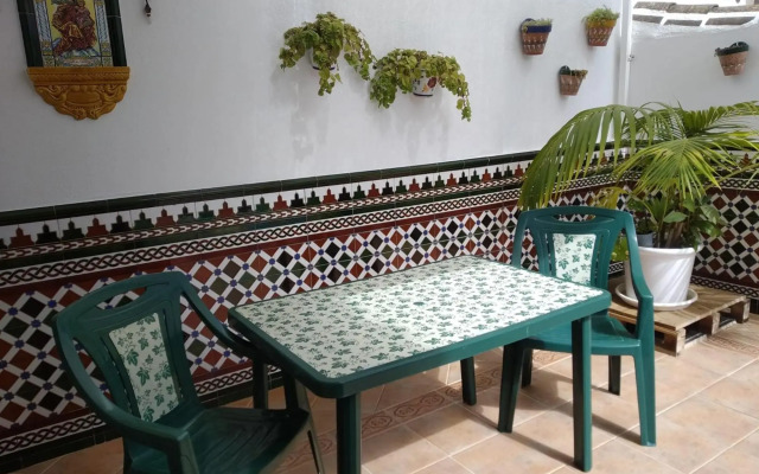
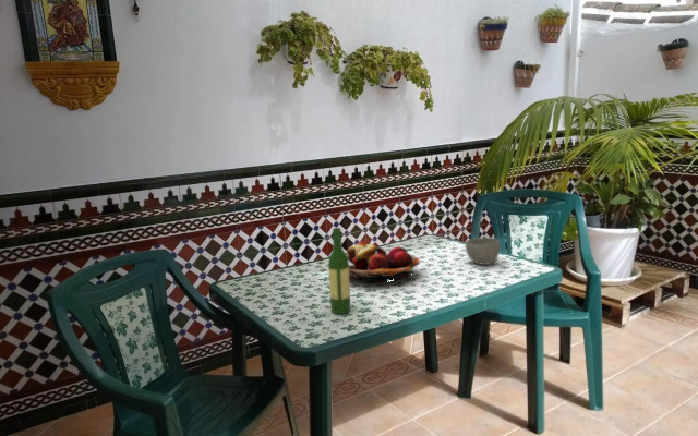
+ bowl [465,237,502,266]
+ wine bottle [327,227,351,315]
+ fruit basket [345,240,421,283]
